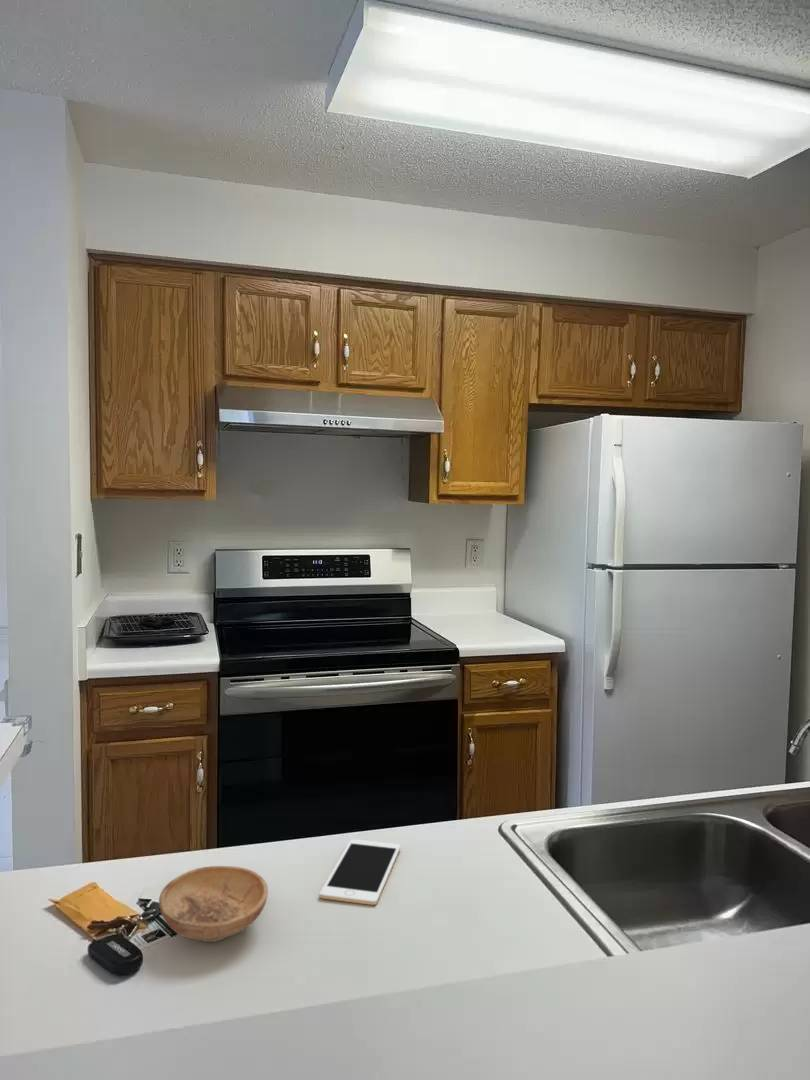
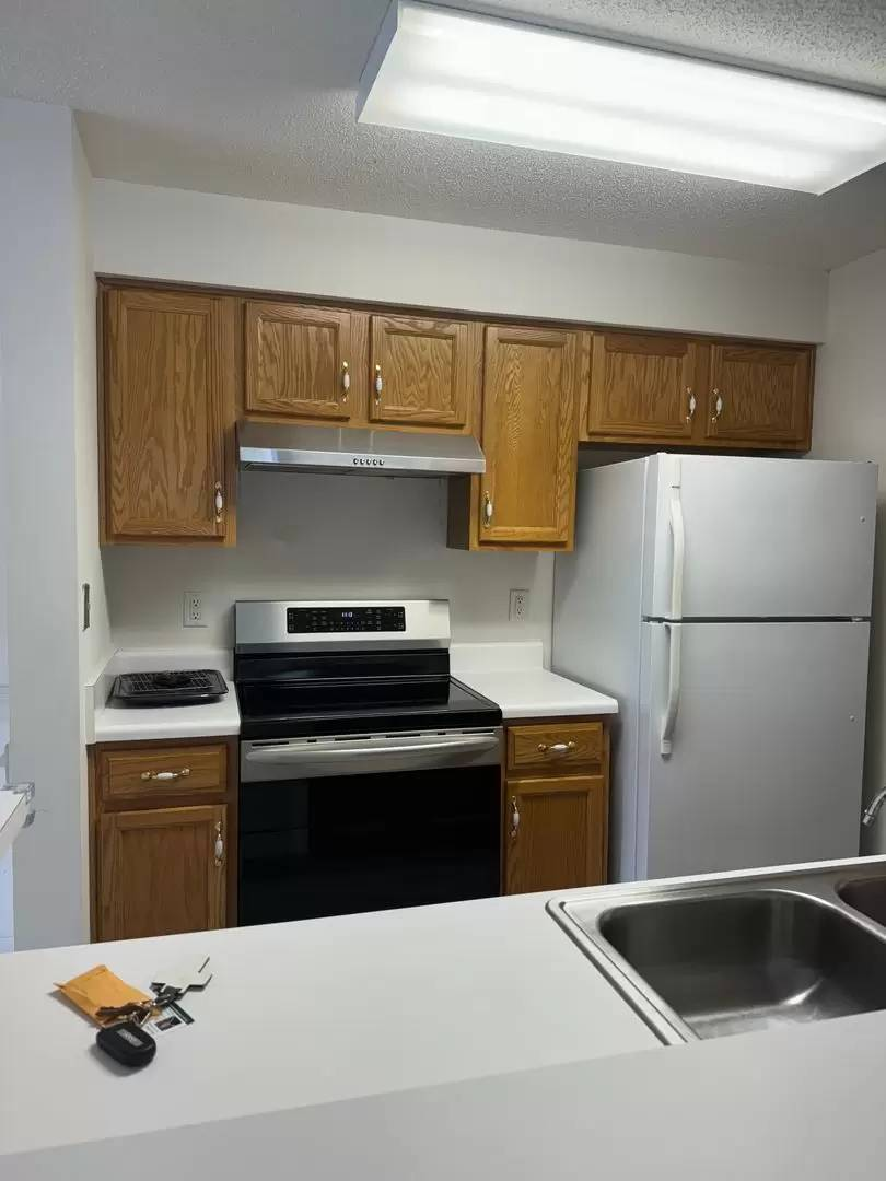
- bowl [158,865,269,943]
- cell phone [319,838,401,906]
